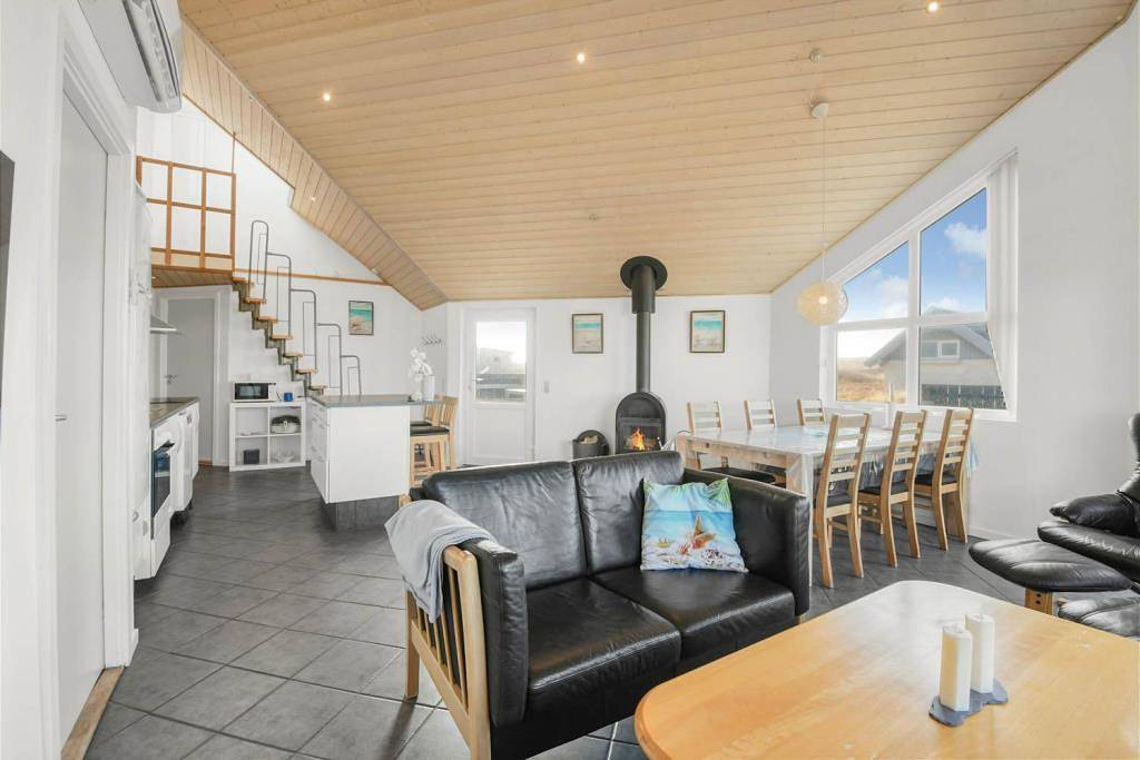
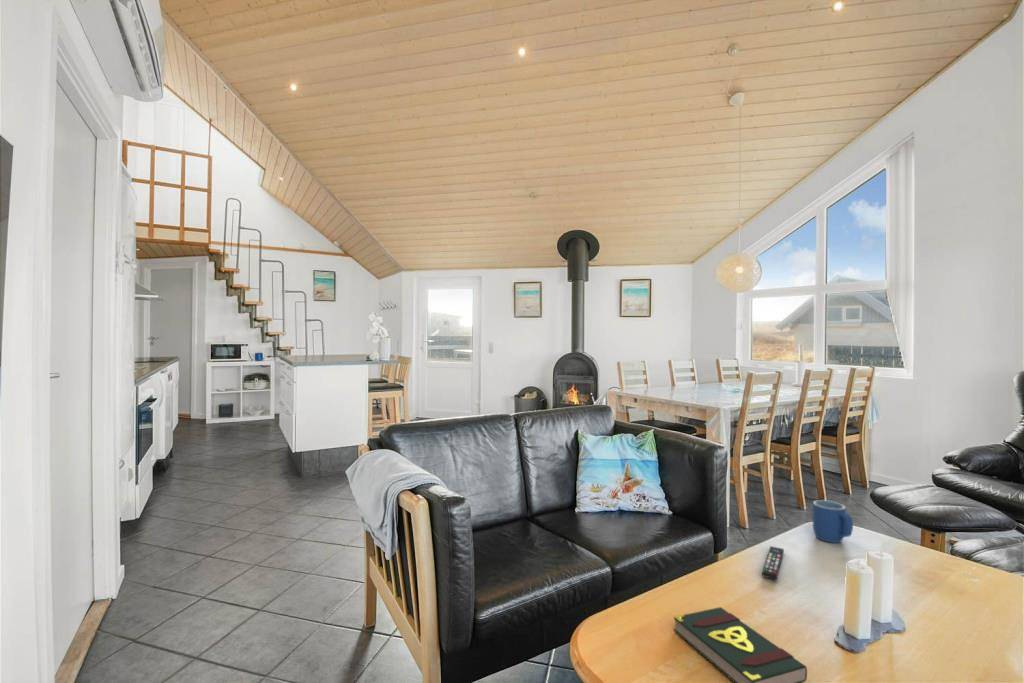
+ mug [811,499,854,544]
+ remote control [761,545,785,580]
+ book [673,606,808,683]
